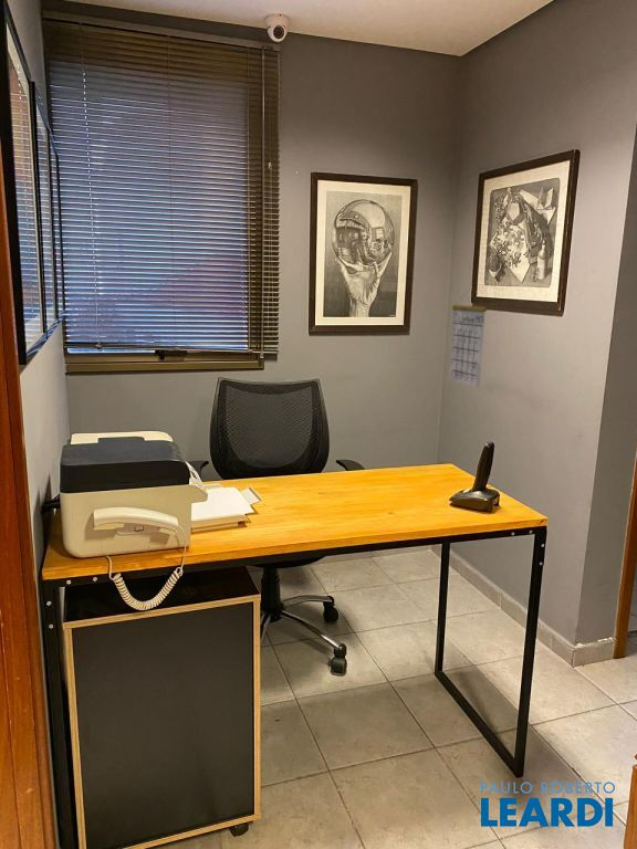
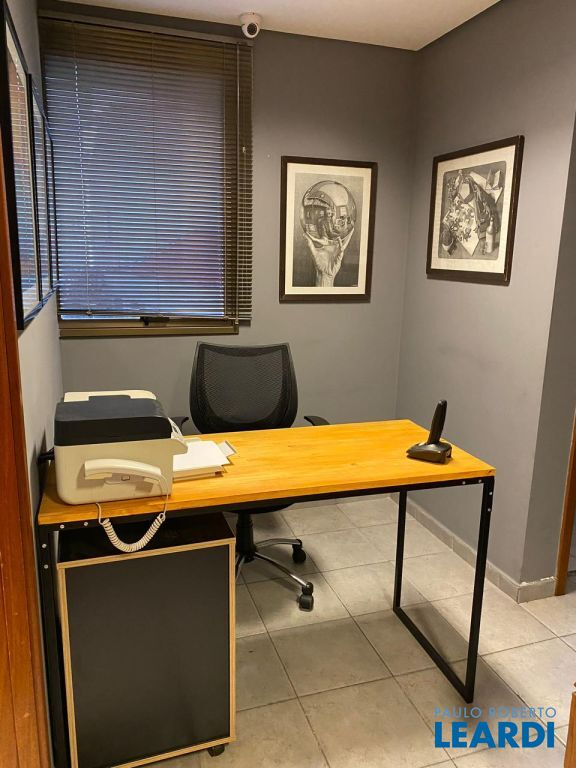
- calendar [448,286,488,389]
